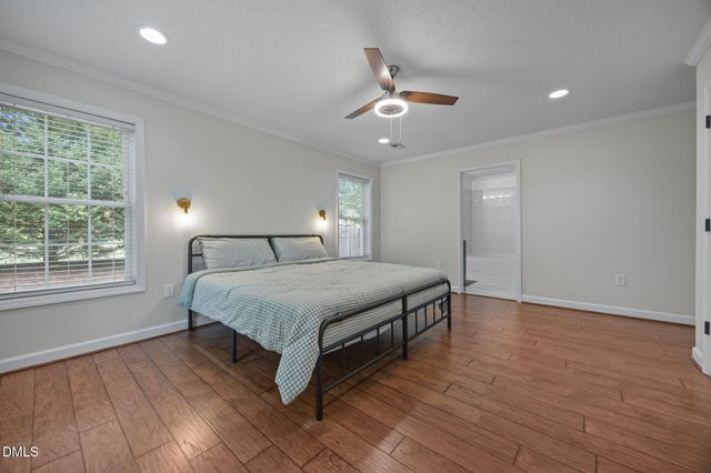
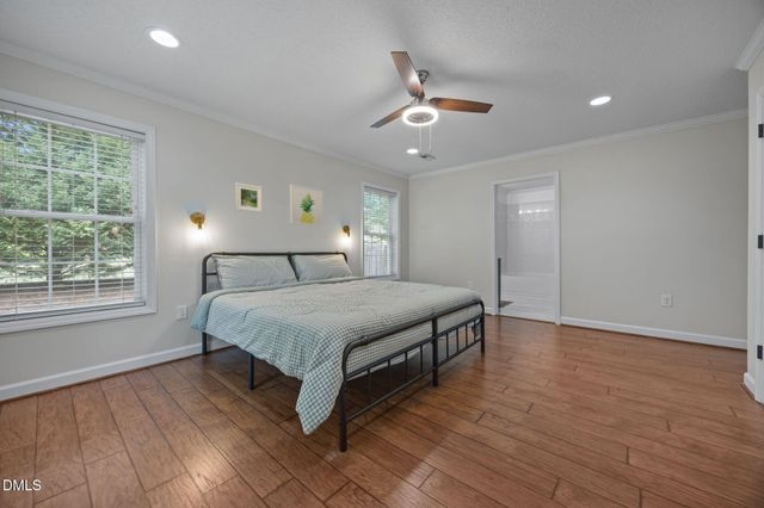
+ wall art [289,184,325,228]
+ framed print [234,181,263,213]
